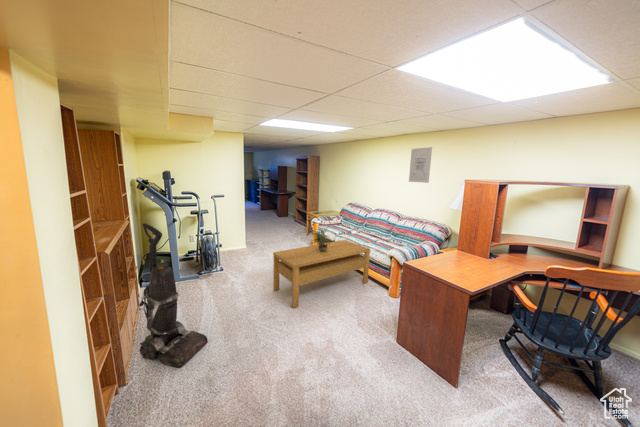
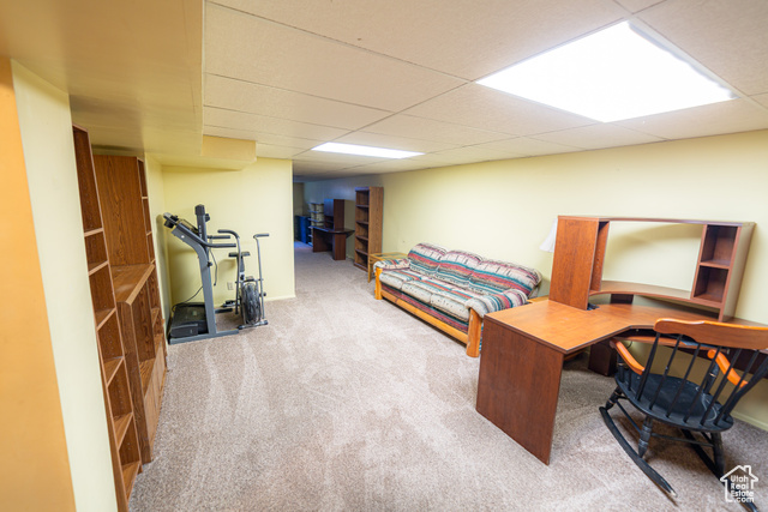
- vacuum cleaner [138,222,209,368]
- coffee table [272,239,371,309]
- potted plant [309,224,332,252]
- wall art [408,146,433,184]
